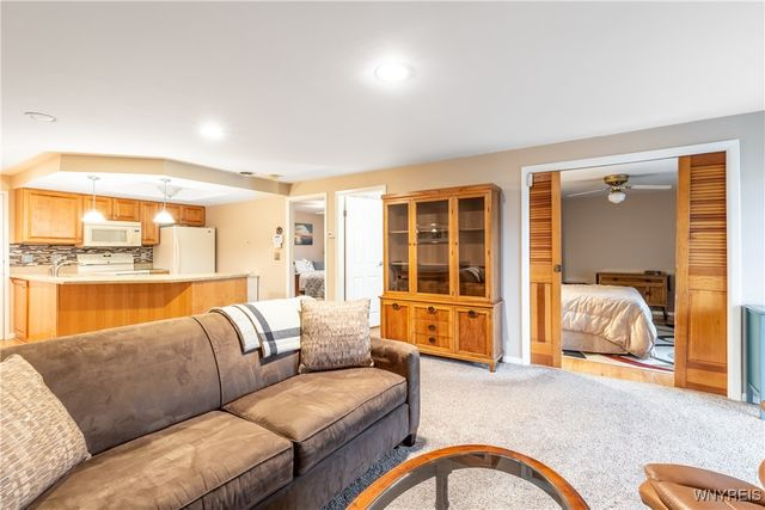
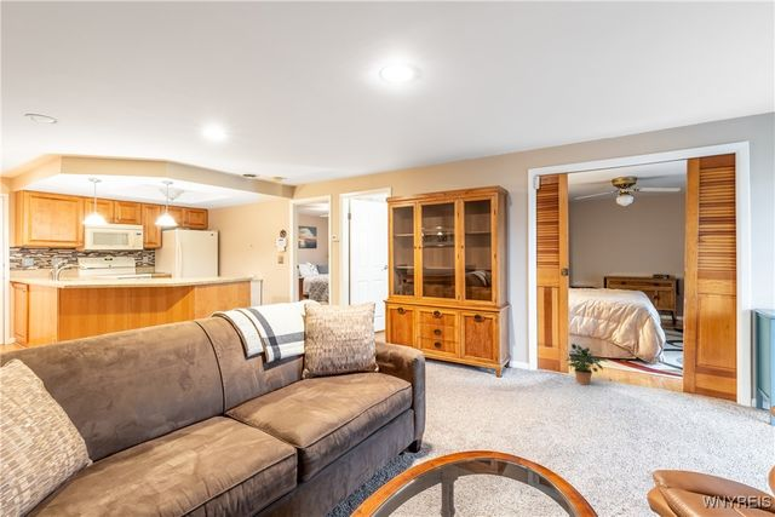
+ potted plant [564,343,608,386]
